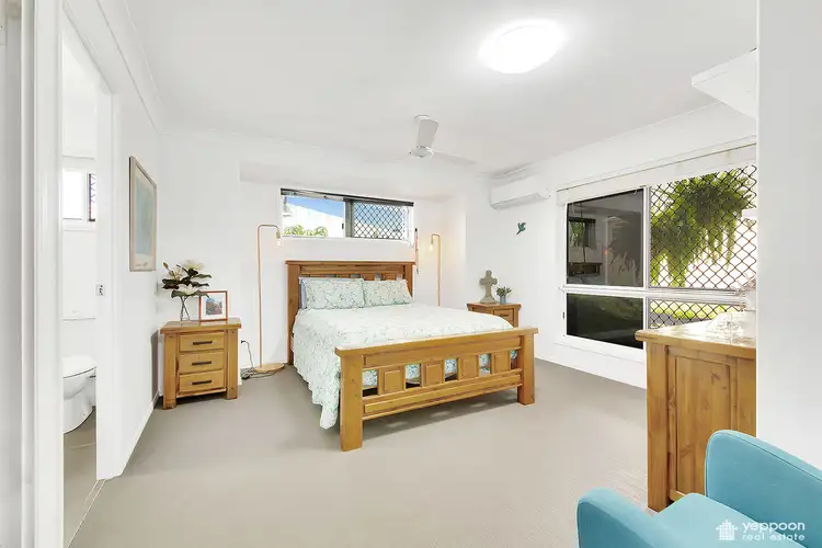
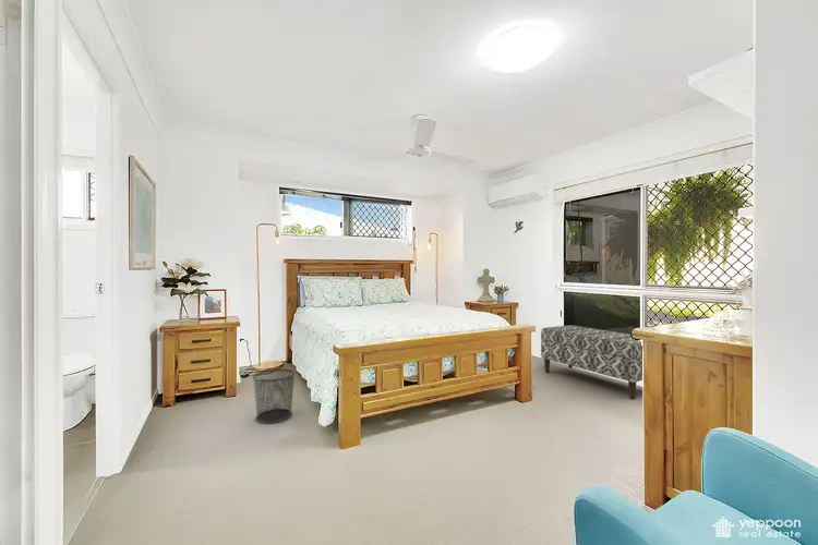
+ bench [540,324,643,400]
+ waste bin [252,367,297,424]
